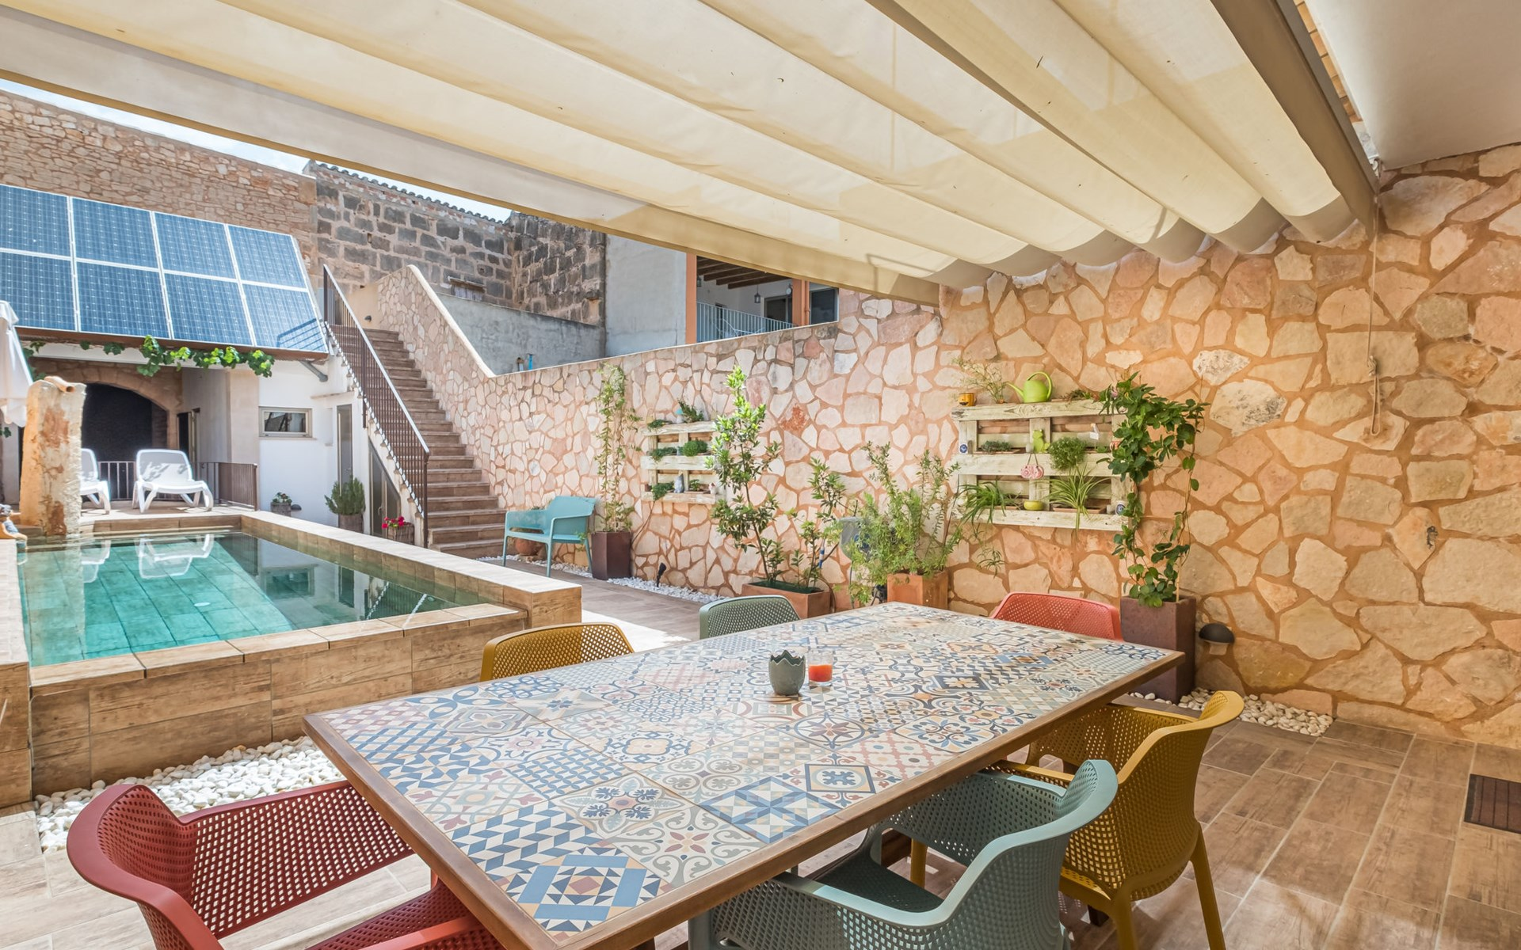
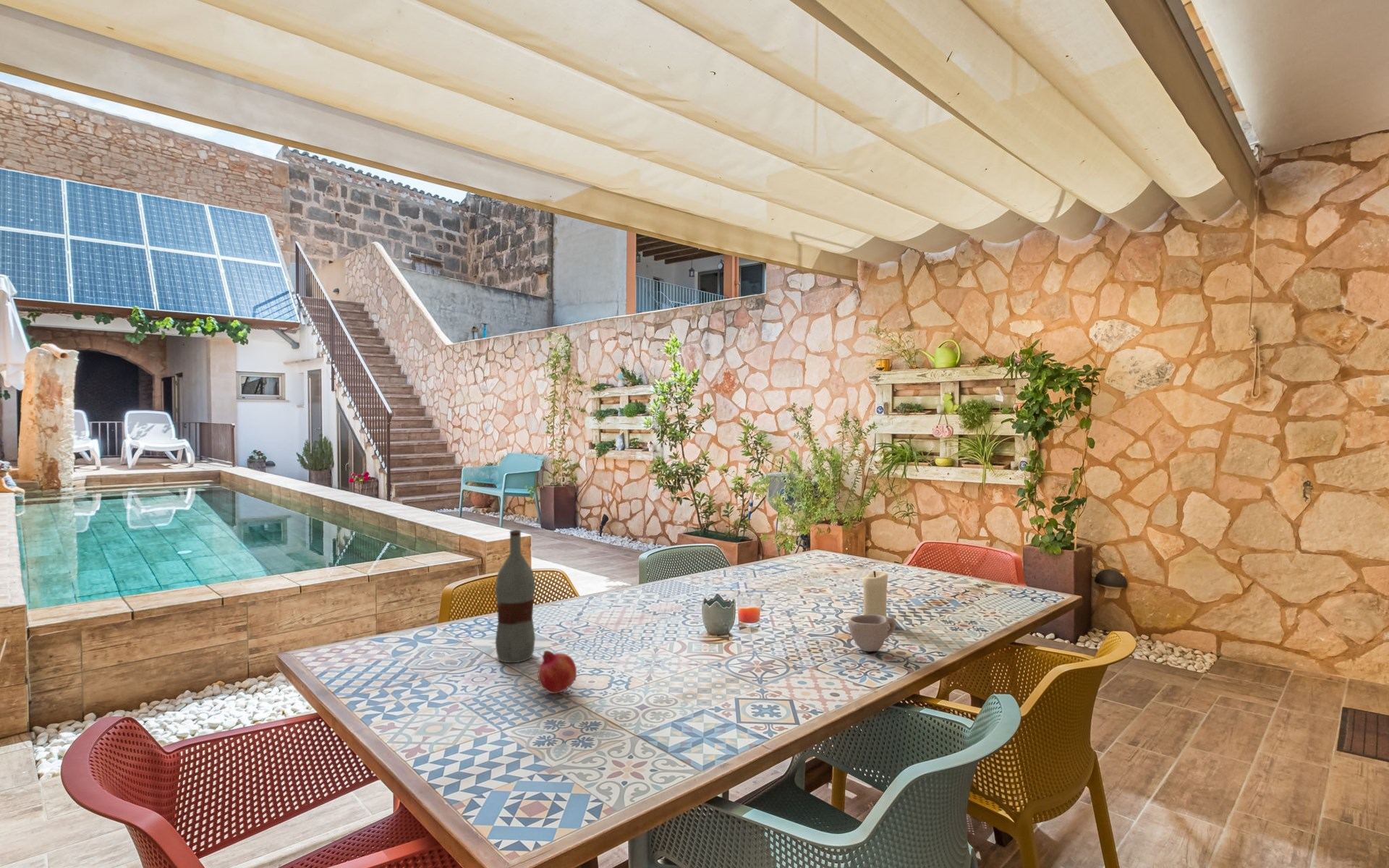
+ fruit [538,650,577,694]
+ cup [847,614,896,652]
+ candle [862,570,888,617]
+ bottle [495,529,536,663]
